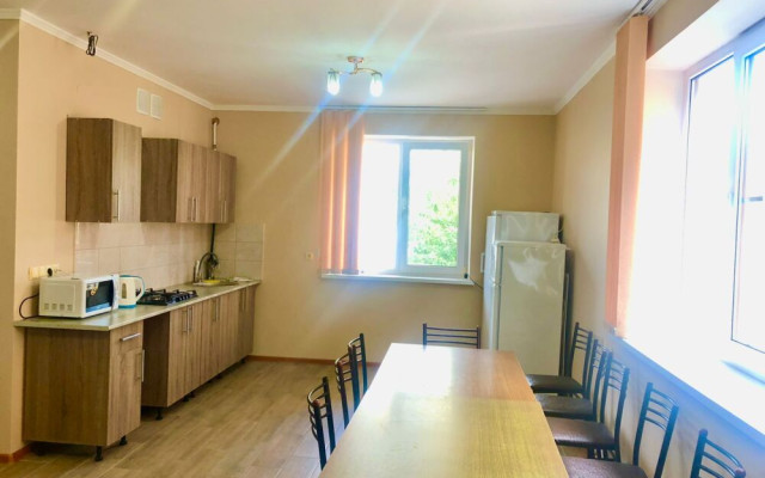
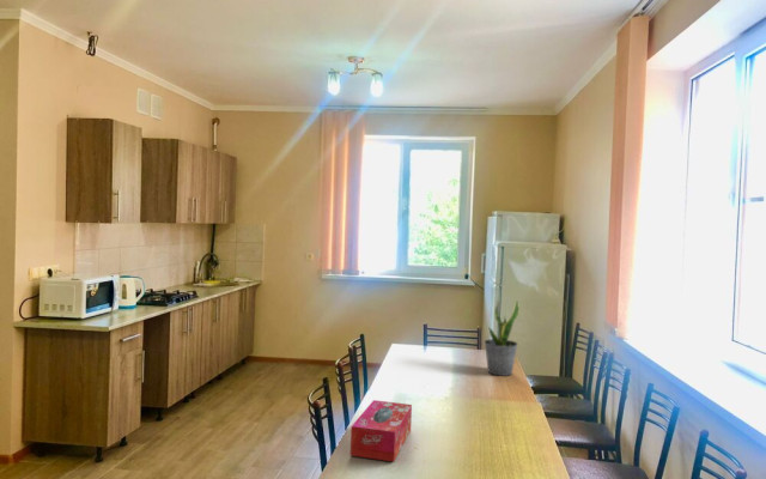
+ tissue box [349,399,413,463]
+ potted plant [484,299,521,377]
